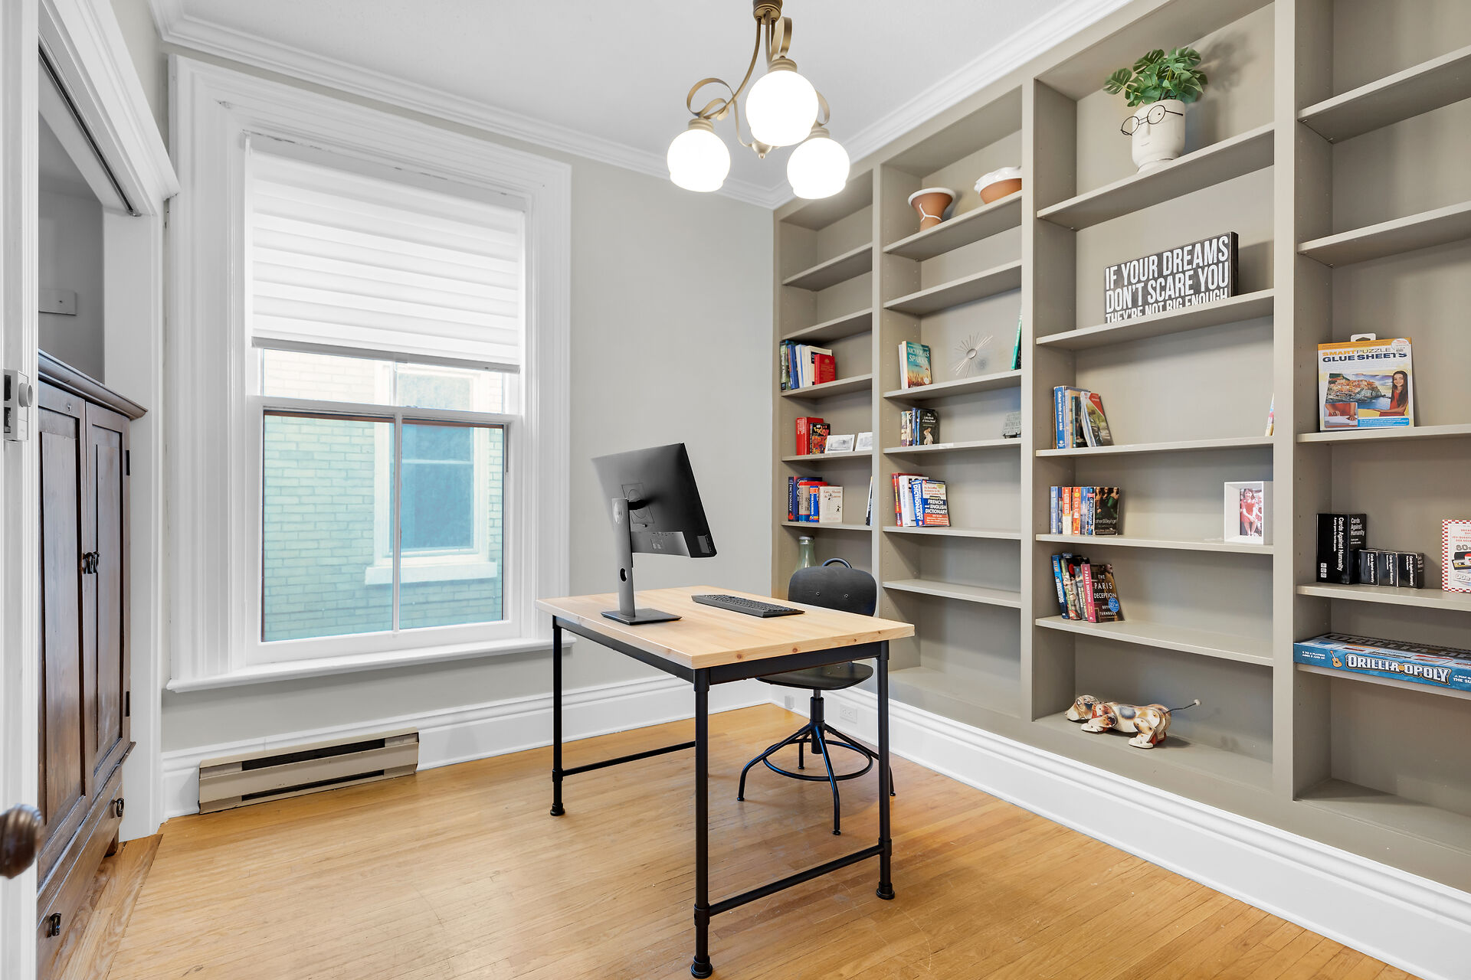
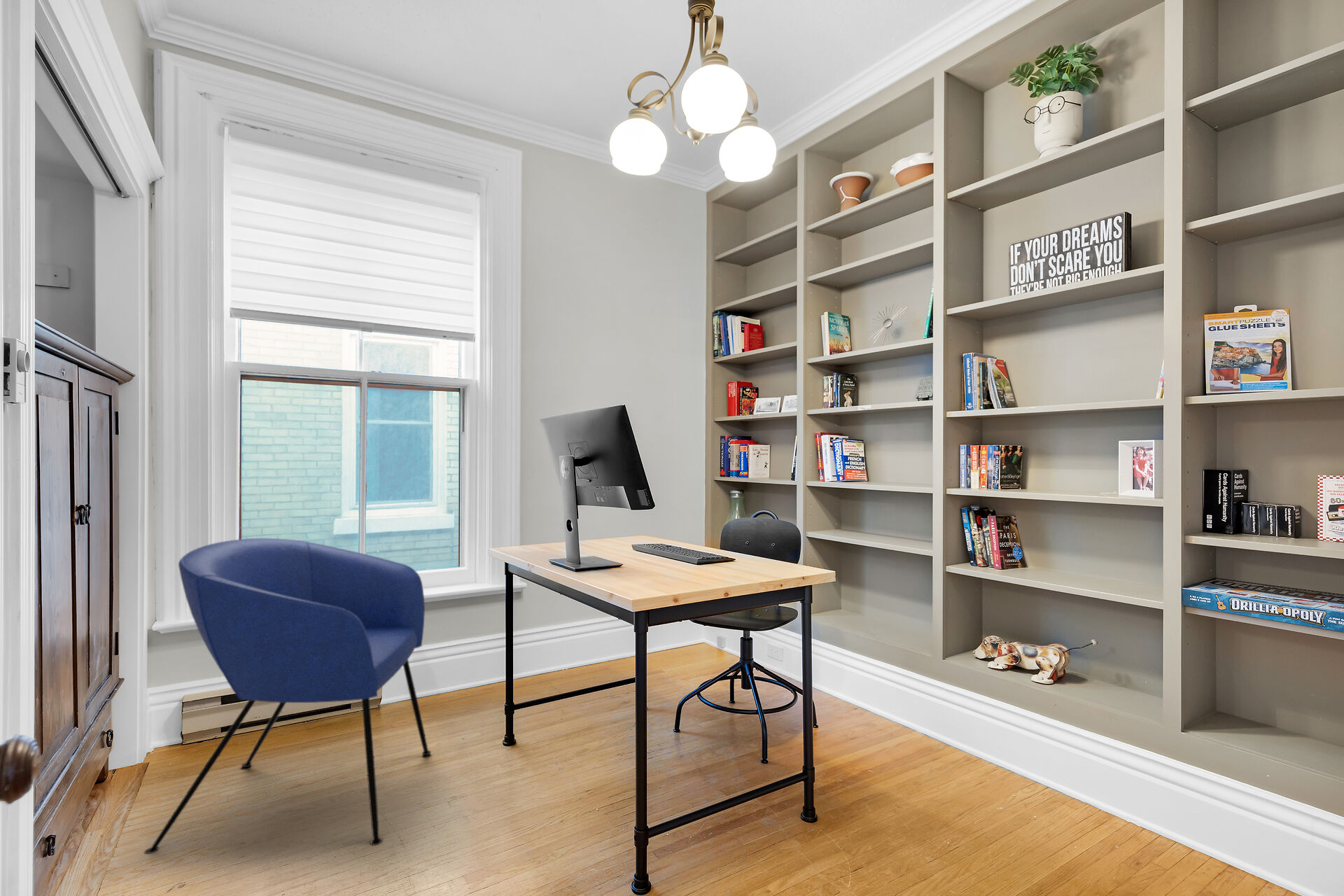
+ armchair [144,538,432,855]
